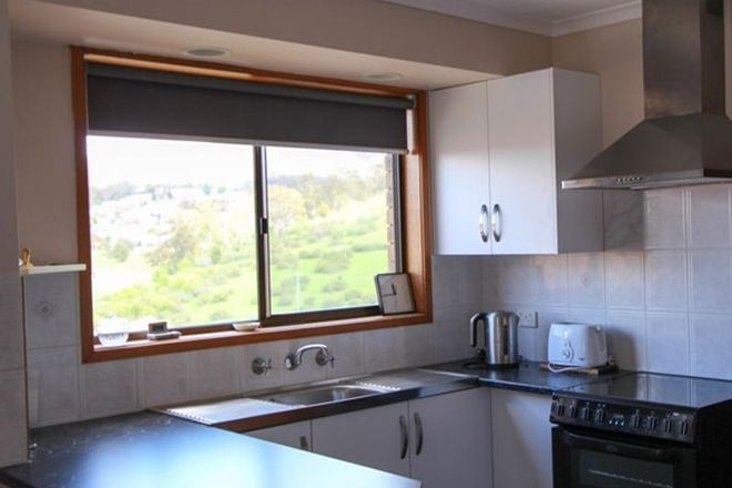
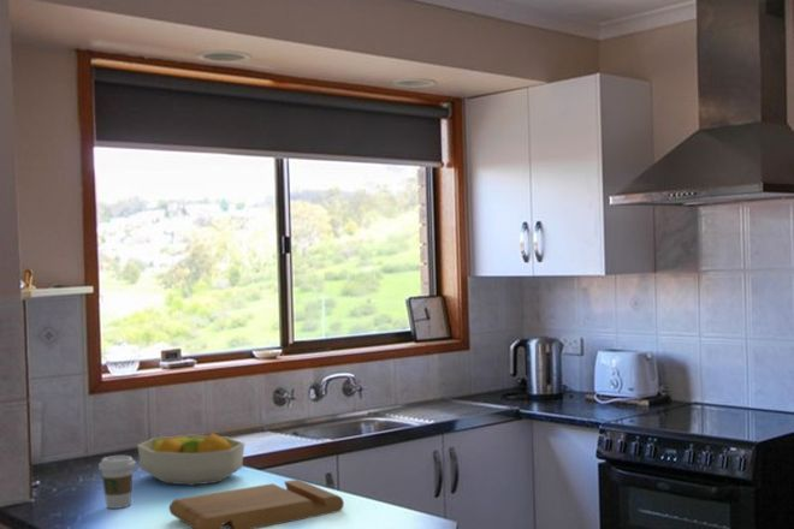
+ fruit bowl [136,432,245,487]
+ cutting board [168,479,345,529]
+ coffee cup [97,454,137,510]
